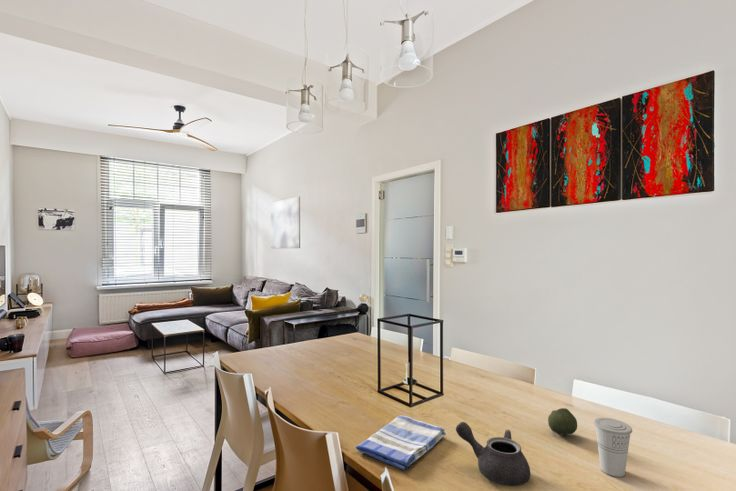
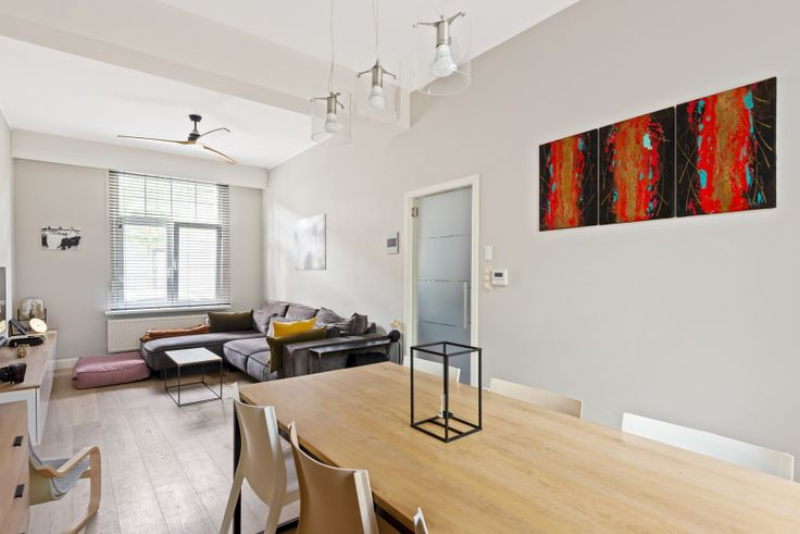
- fruit [547,407,578,438]
- dish towel [355,415,447,471]
- teapot [455,421,531,487]
- cup [593,417,633,478]
